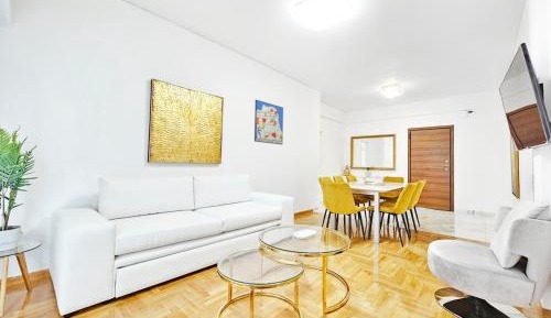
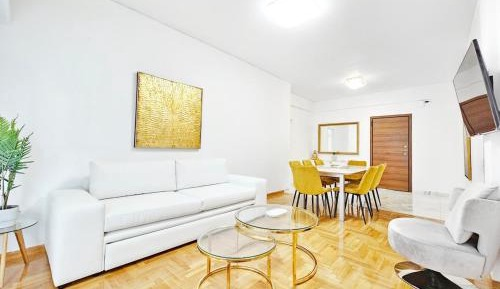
- wall art [253,99,284,145]
